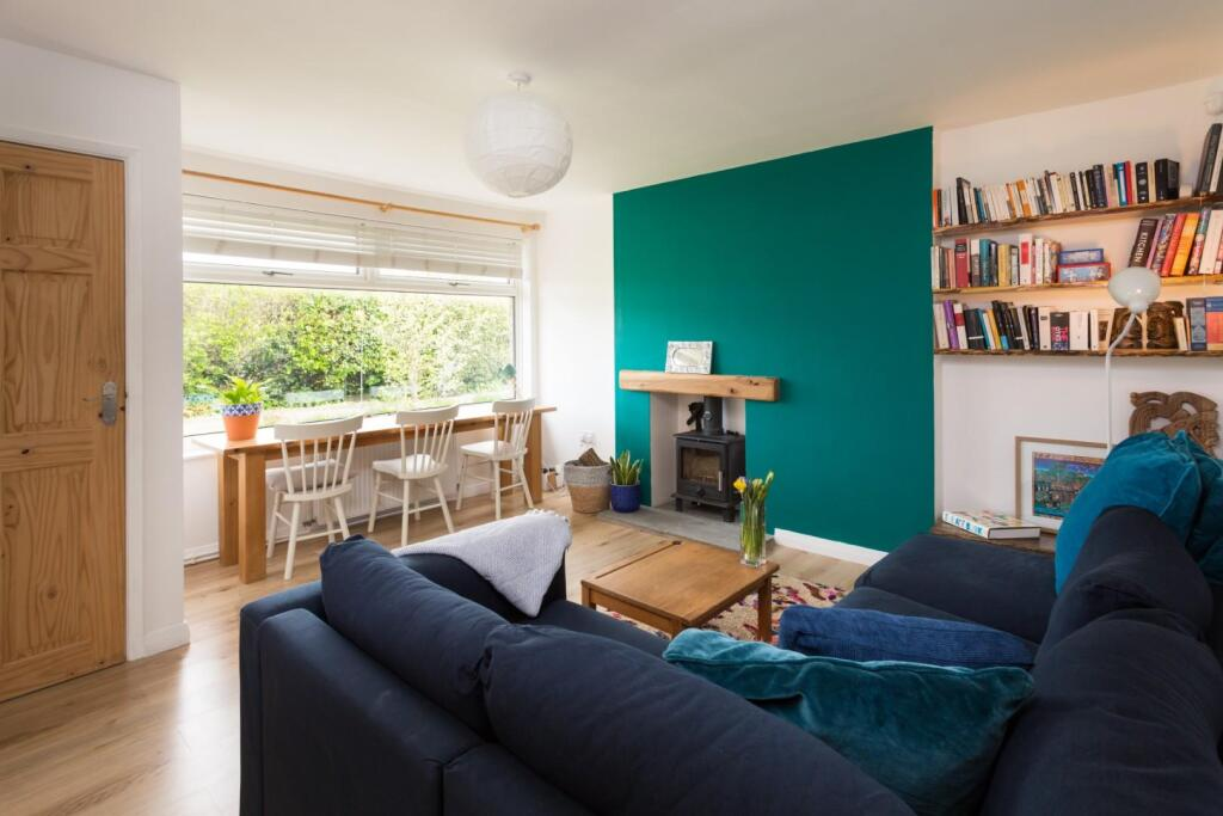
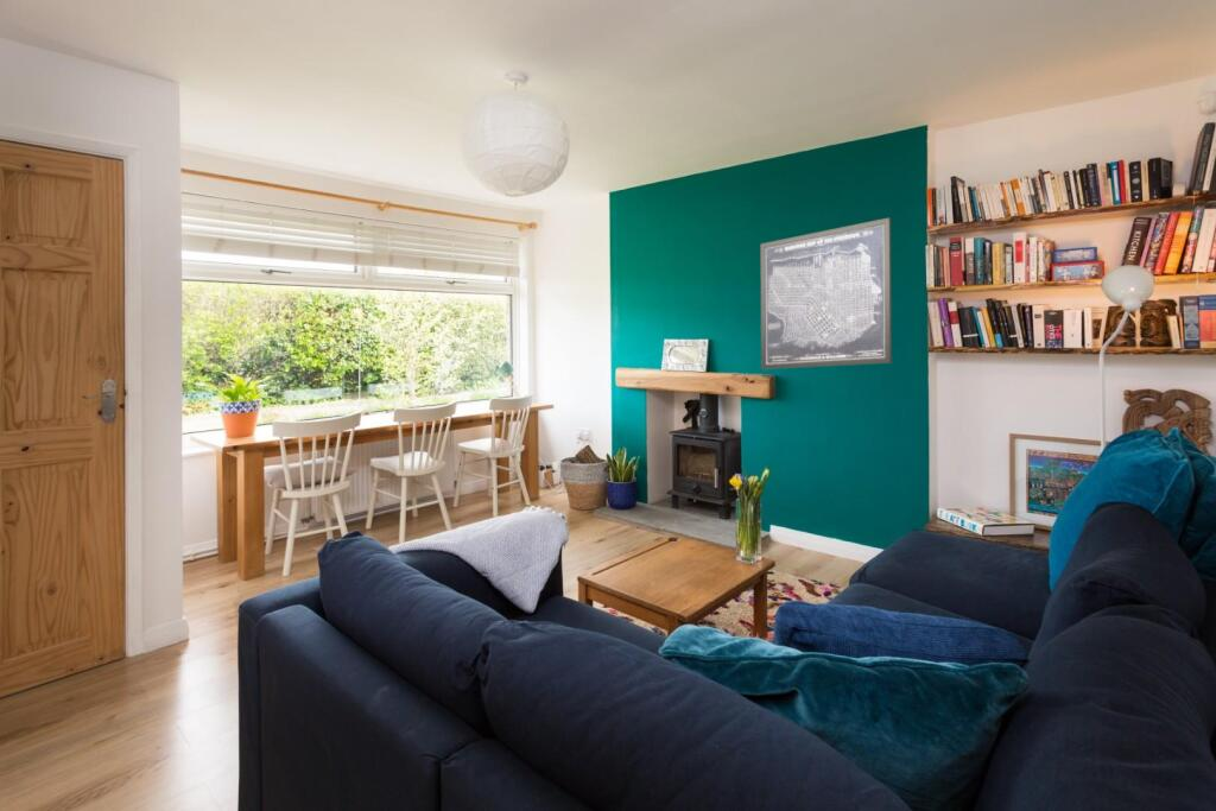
+ wall art [760,216,893,370]
